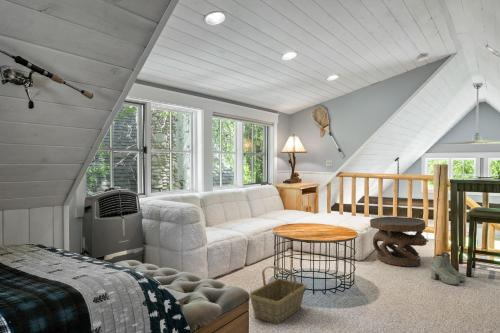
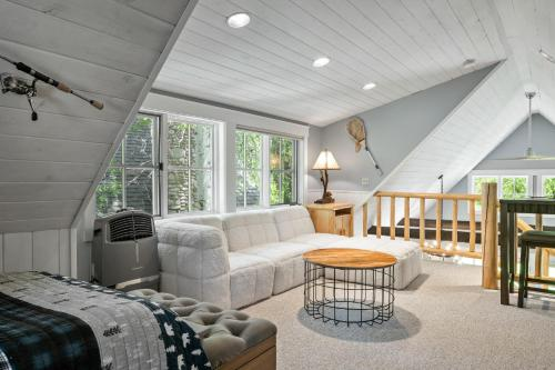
- carved stool [369,216,430,268]
- boots [430,252,466,286]
- basket [248,265,308,325]
